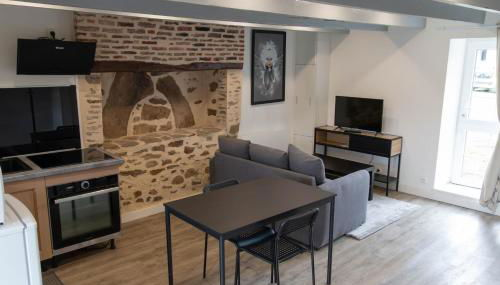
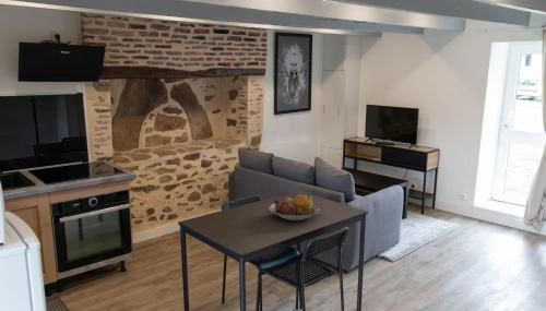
+ fruit bowl [269,192,321,222]
